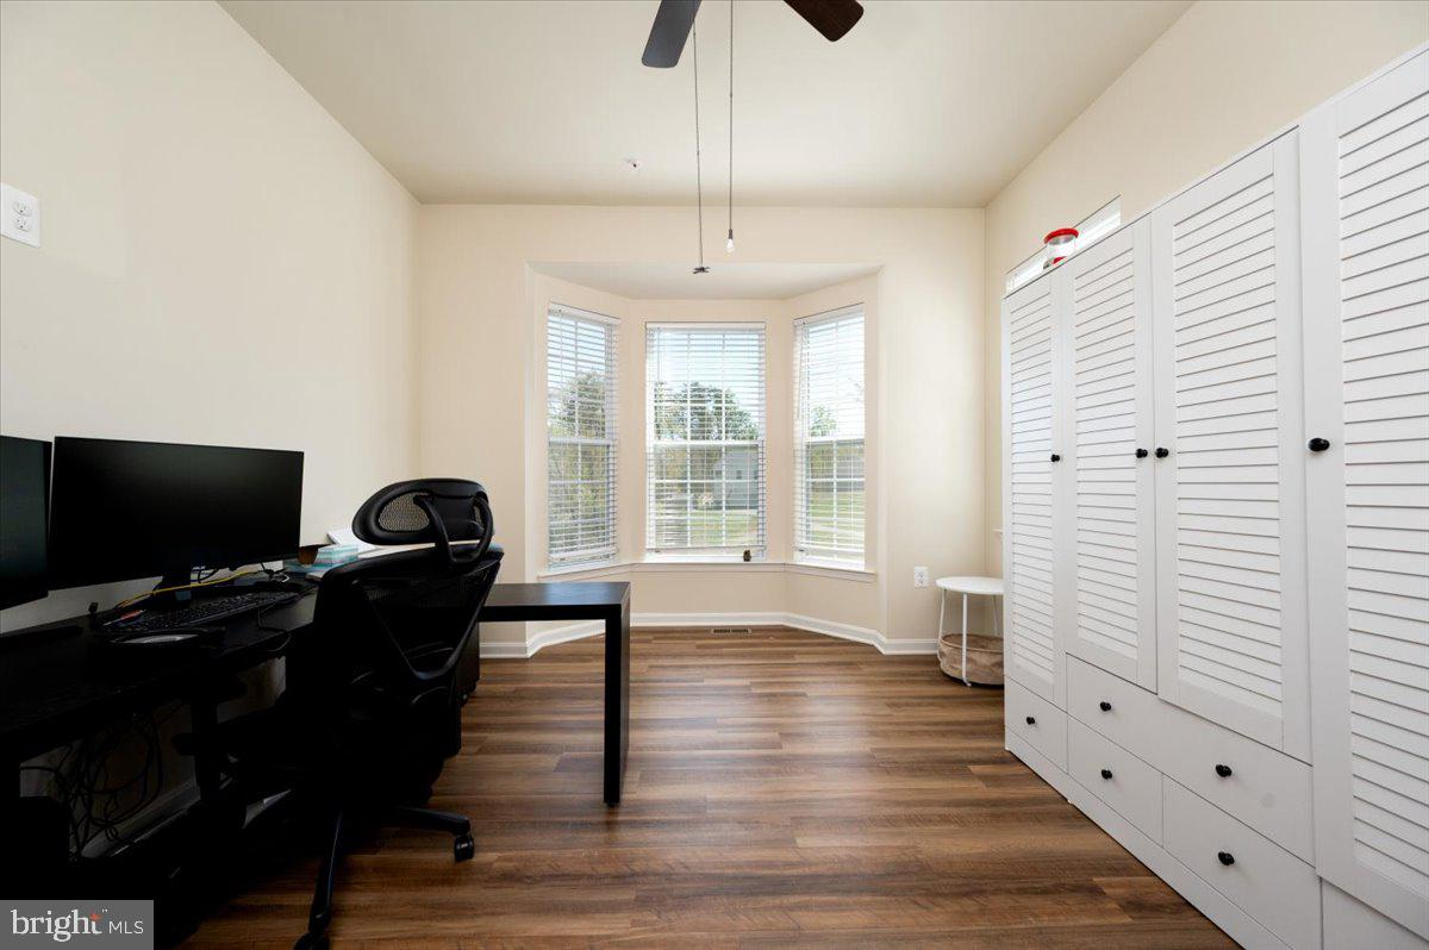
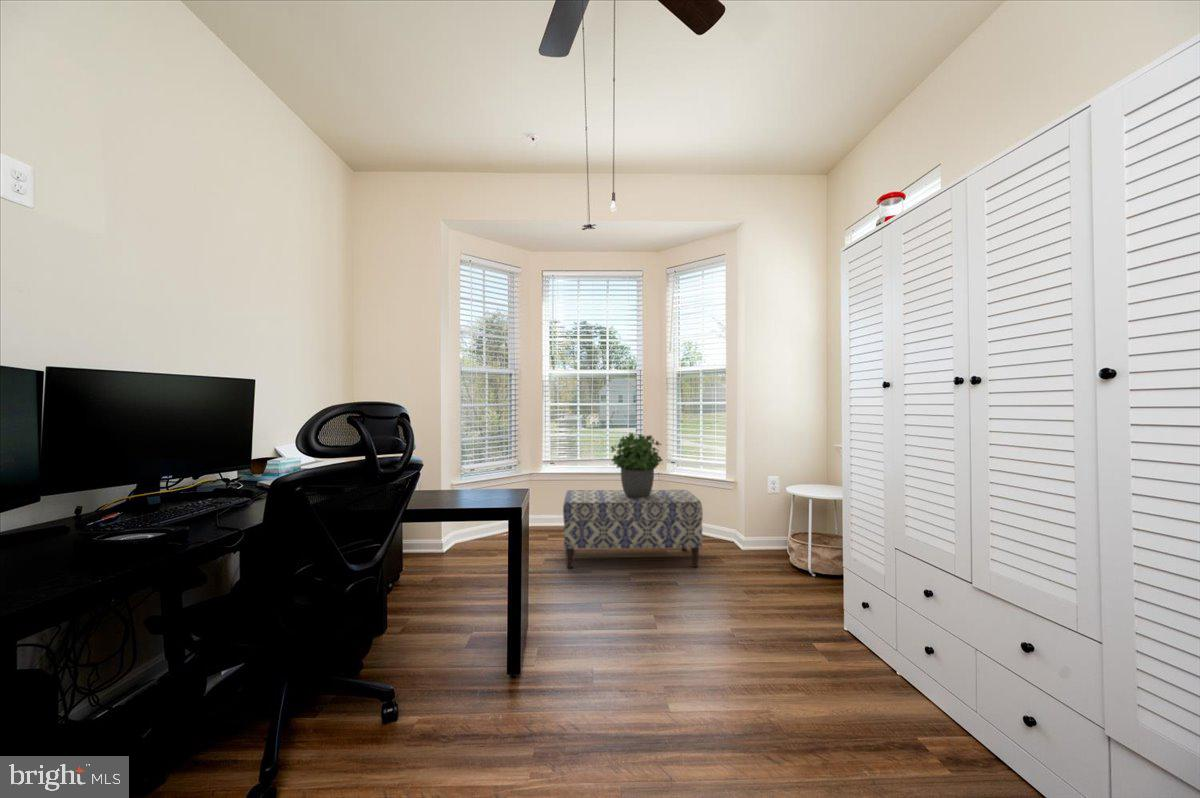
+ potted plant [610,432,664,497]
+ bench [562,489,704,569]
